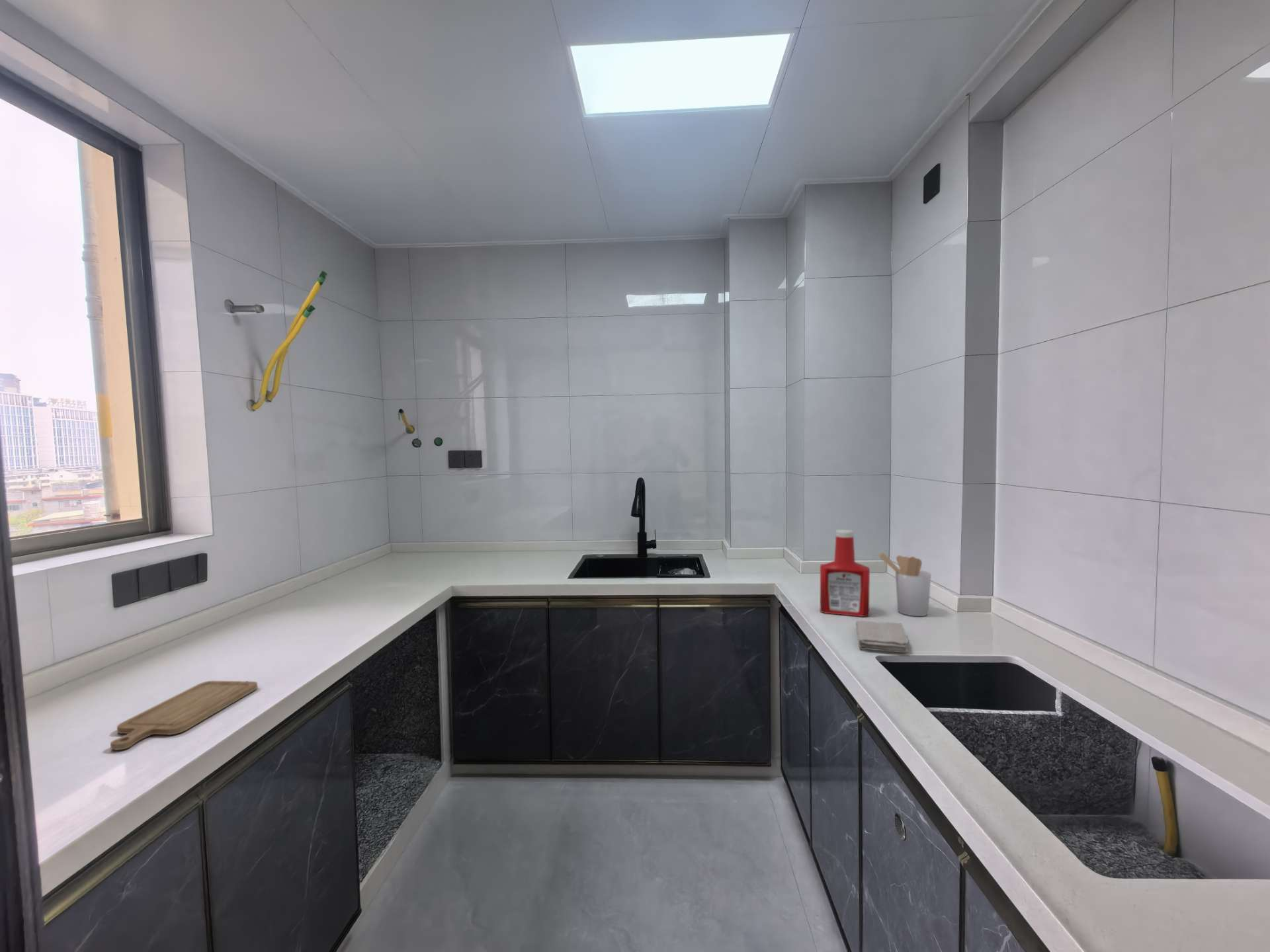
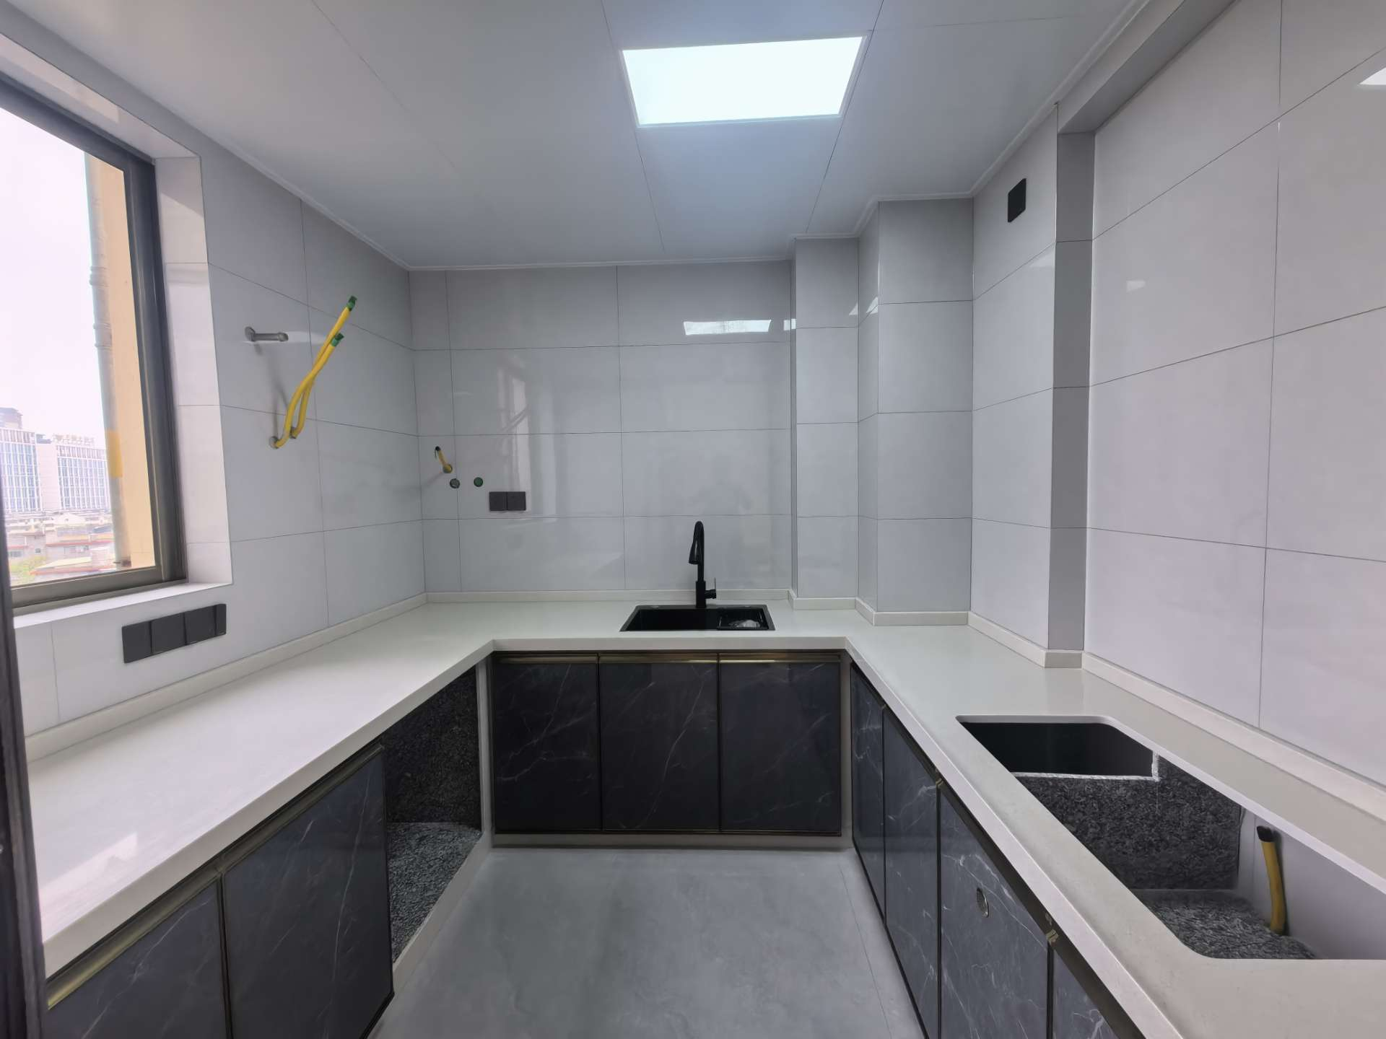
- utensil holder [878,552,932,617]
- washcloth [855,619,910,653]
- chopping board [110,680,258,751]
- soap bottle [820,529,870,617]
